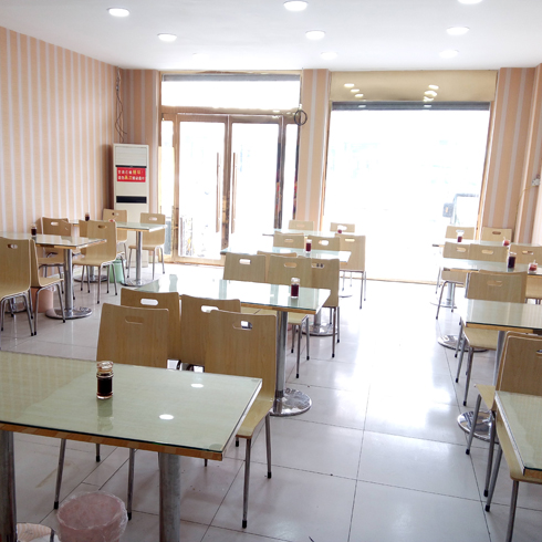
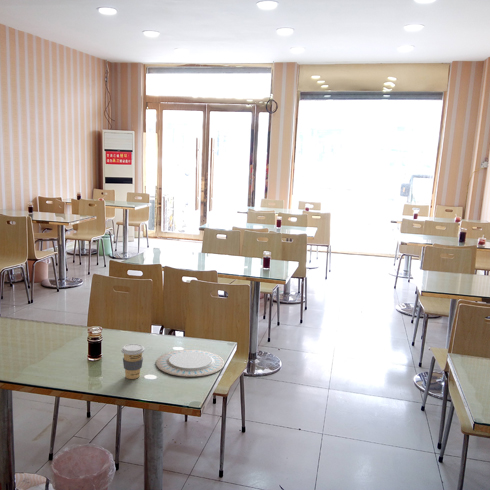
+ coffee cup [120,343,146,380]
+ chinaware [155,349,225,378]
